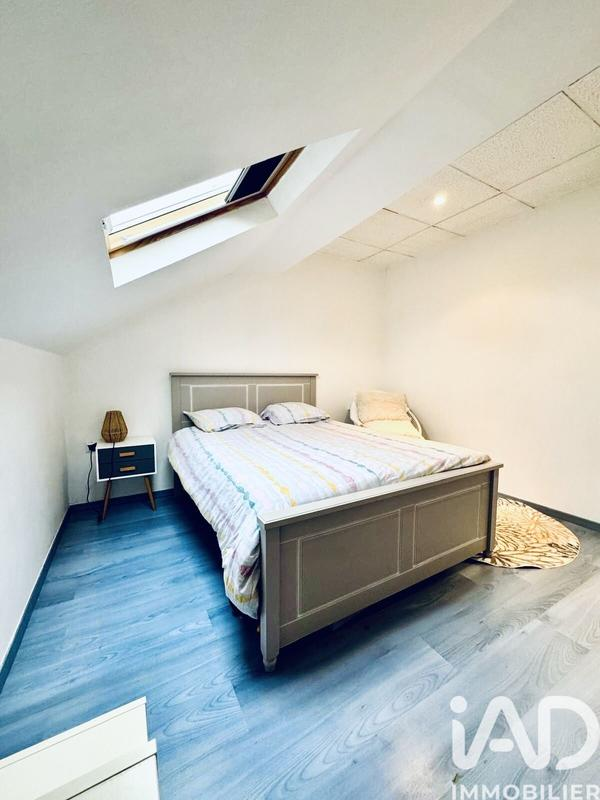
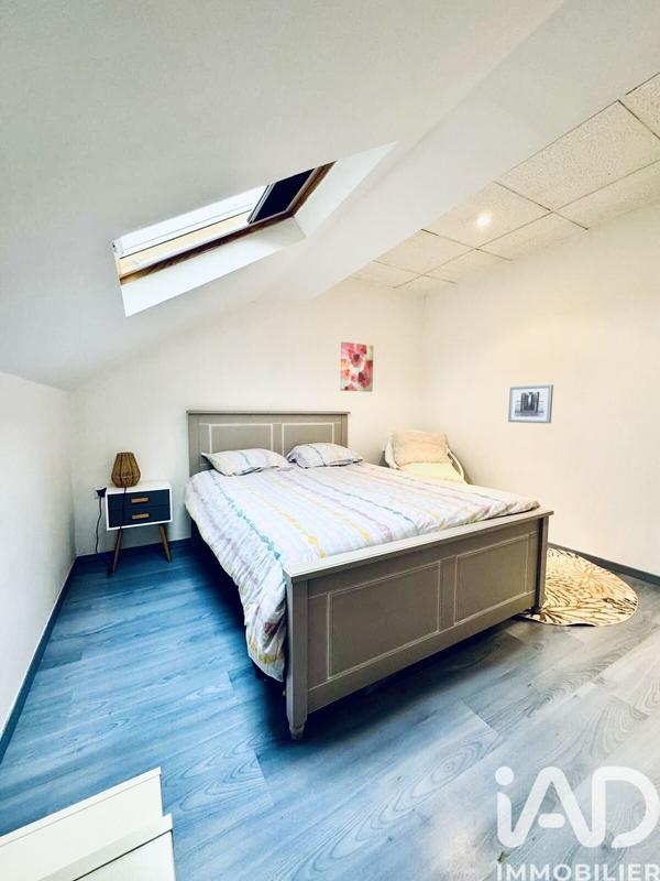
+ wall art [507,384,554,424]
+ wall art [339,341,374,393]
